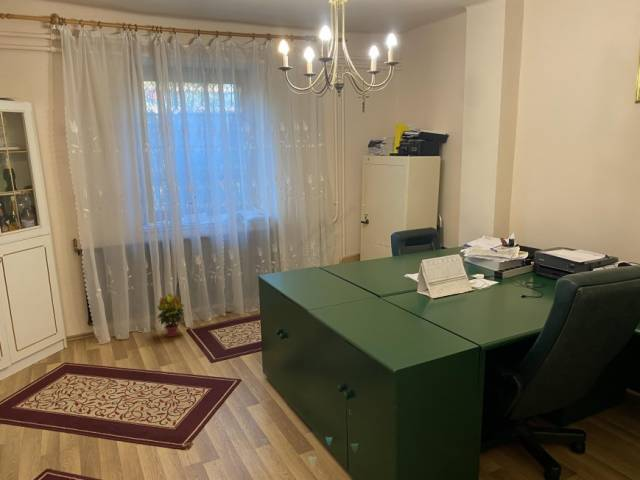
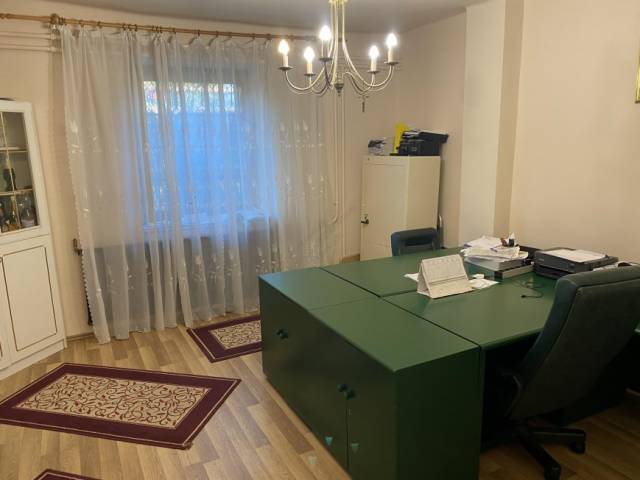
- potted plant [156,293,185,338]
